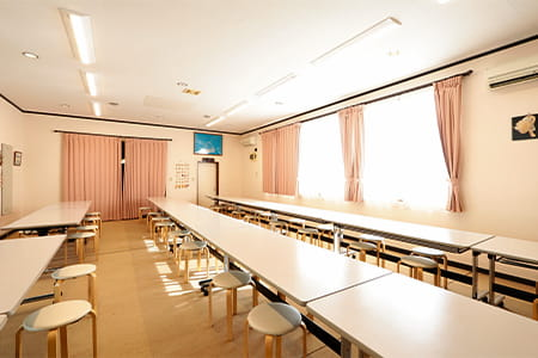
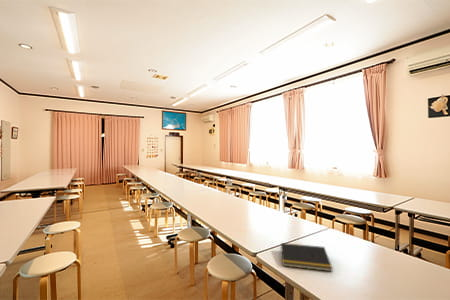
+ notepad [279,242,334,272]
